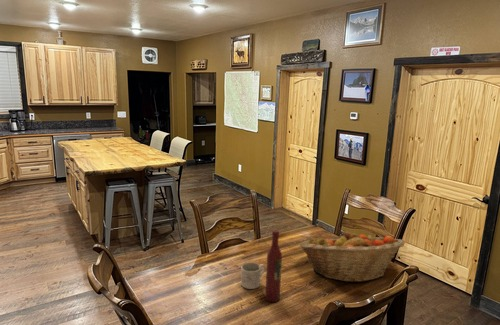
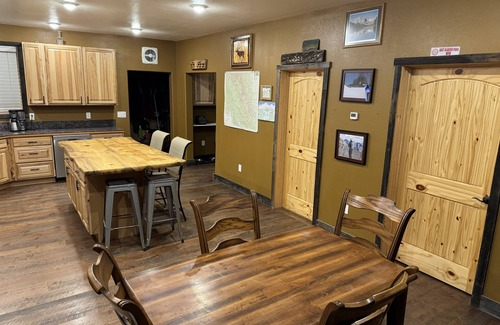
- mug [240,262,266,290]
- fruit basket [298,230,406,283]
- wine bottle [264,229,283,303]
